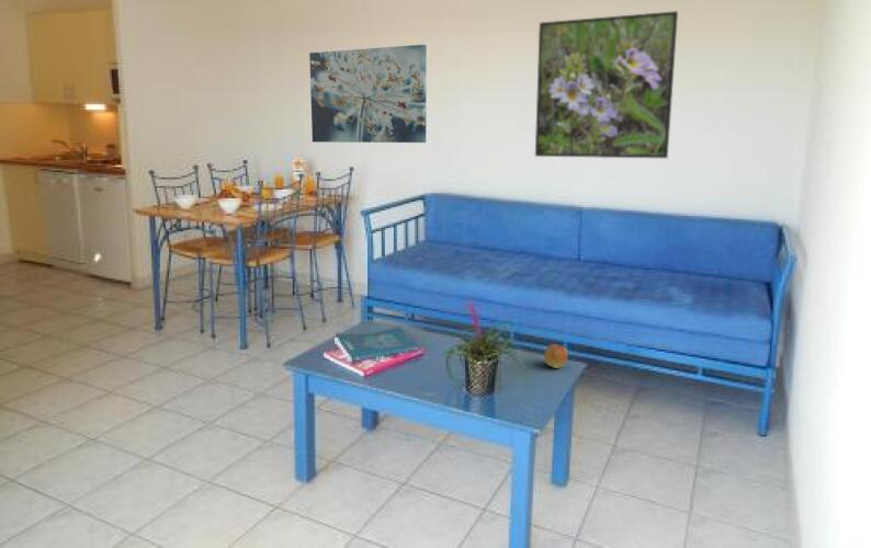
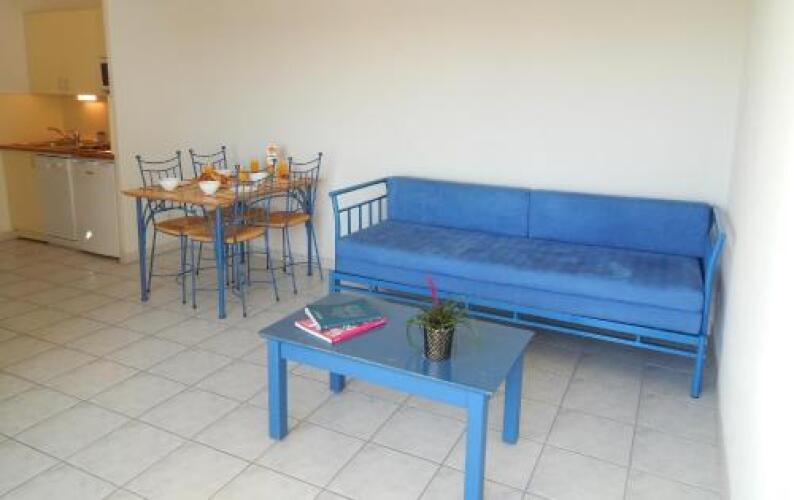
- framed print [534,10,679,159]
- apple [544,343,568,369]
- wall art [308,44,427,144]
